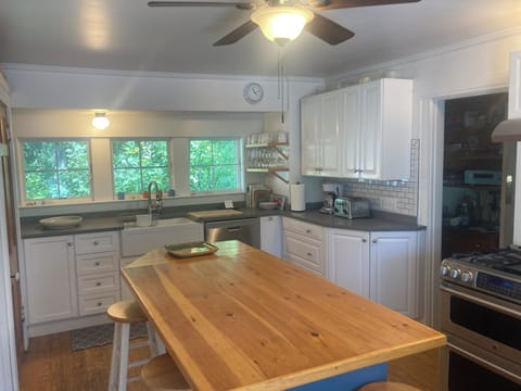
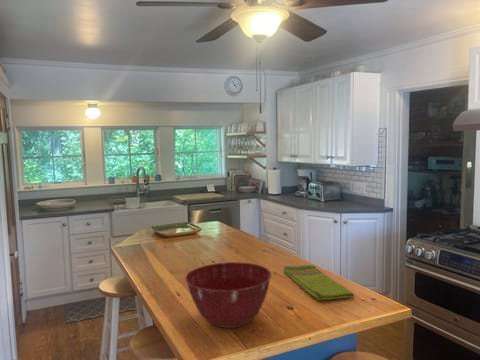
+ dish towel [283,264,355,301]
+ mixing bowl [184,261,273,329]
